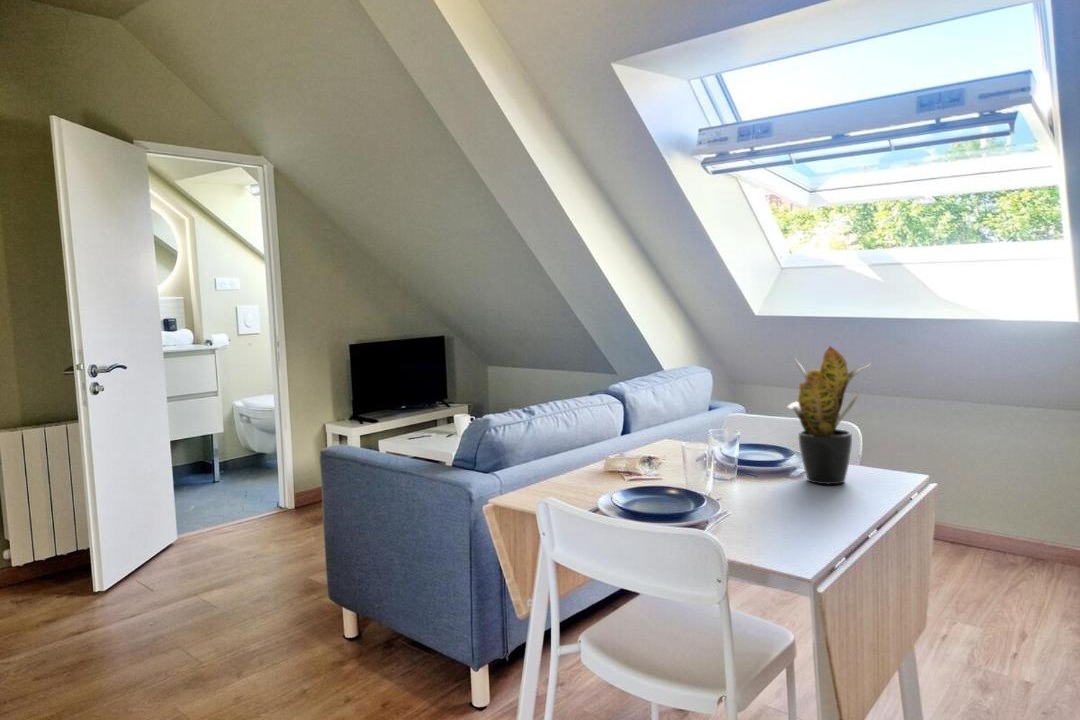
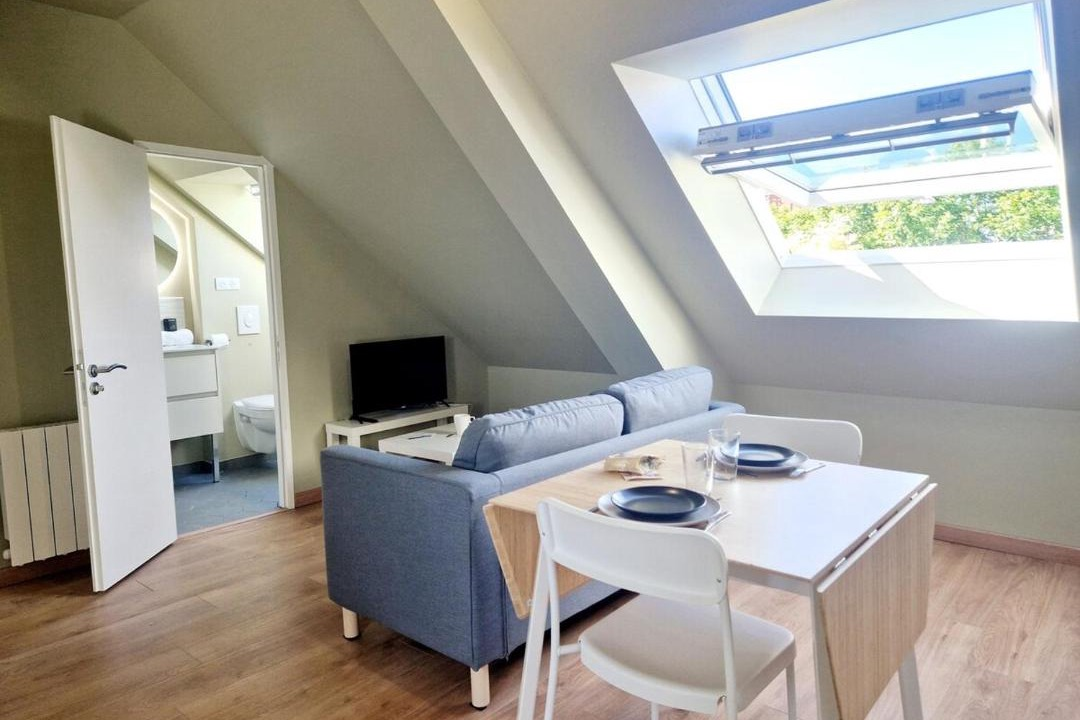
- potted plant [782,345,872,485]
